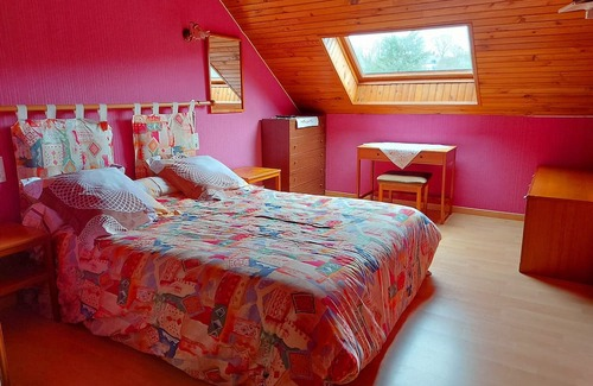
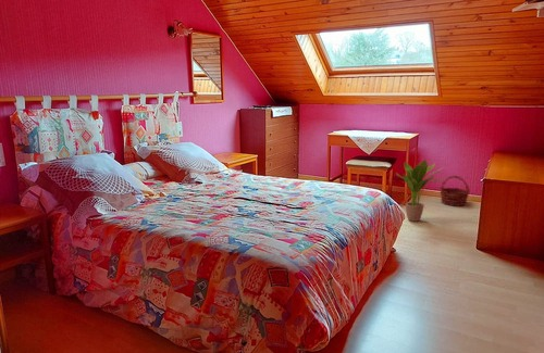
+ basket [438,174,471,206]
+ potted plant [395,159,445,223]
